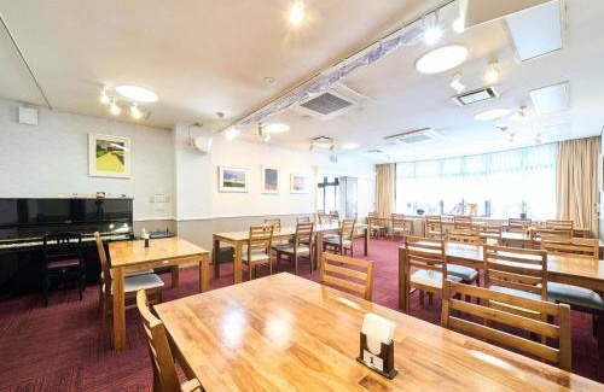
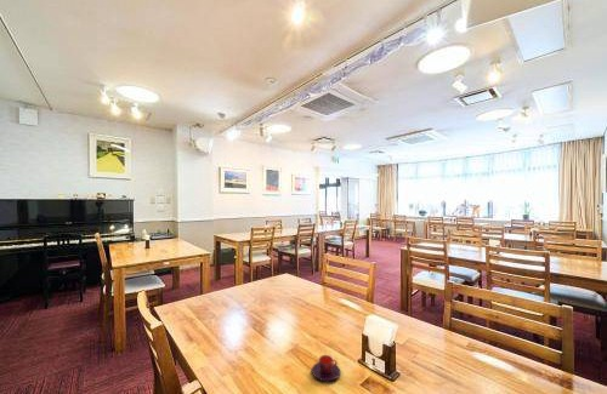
+ teacup [311,354,341,382]
